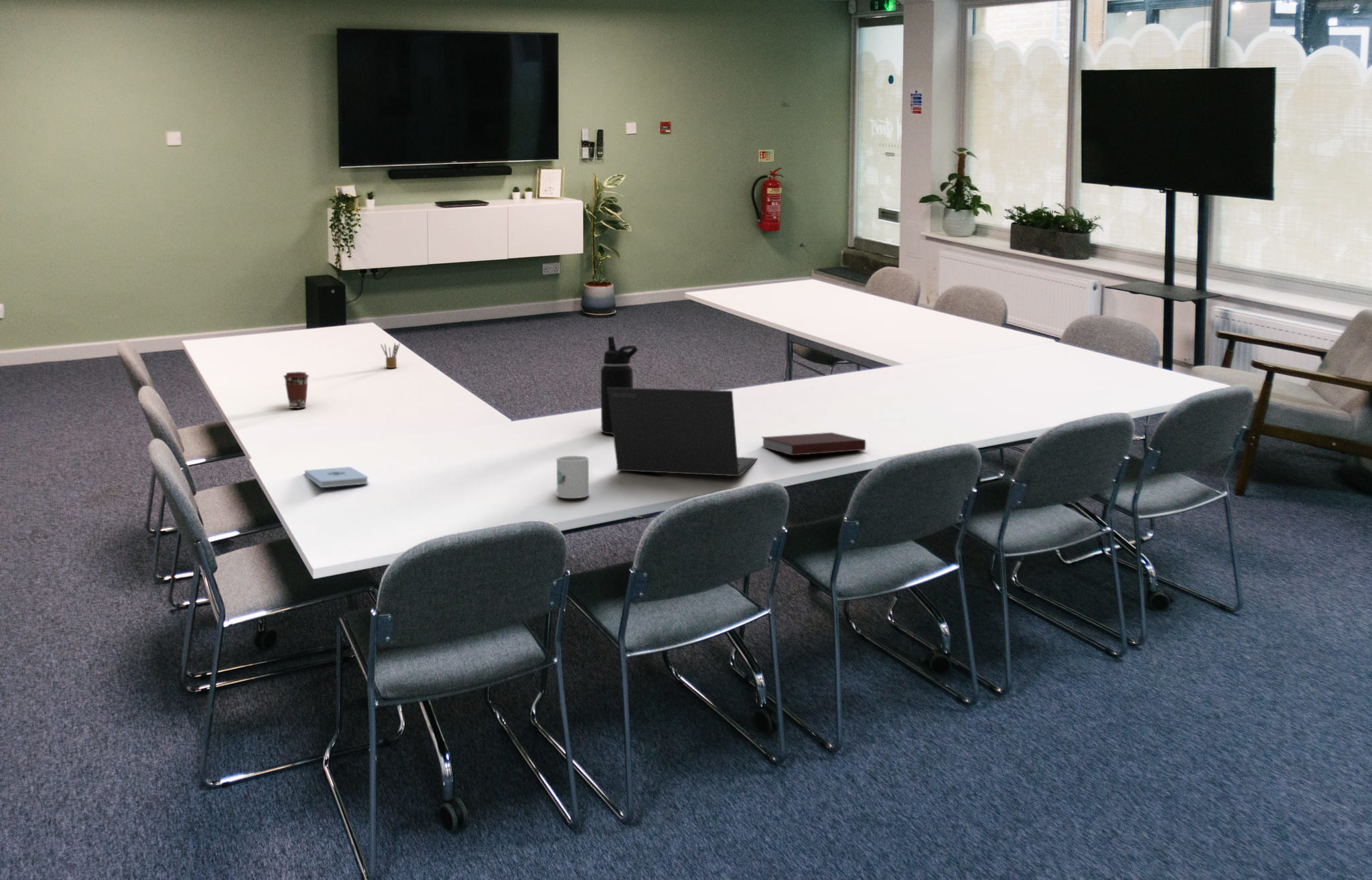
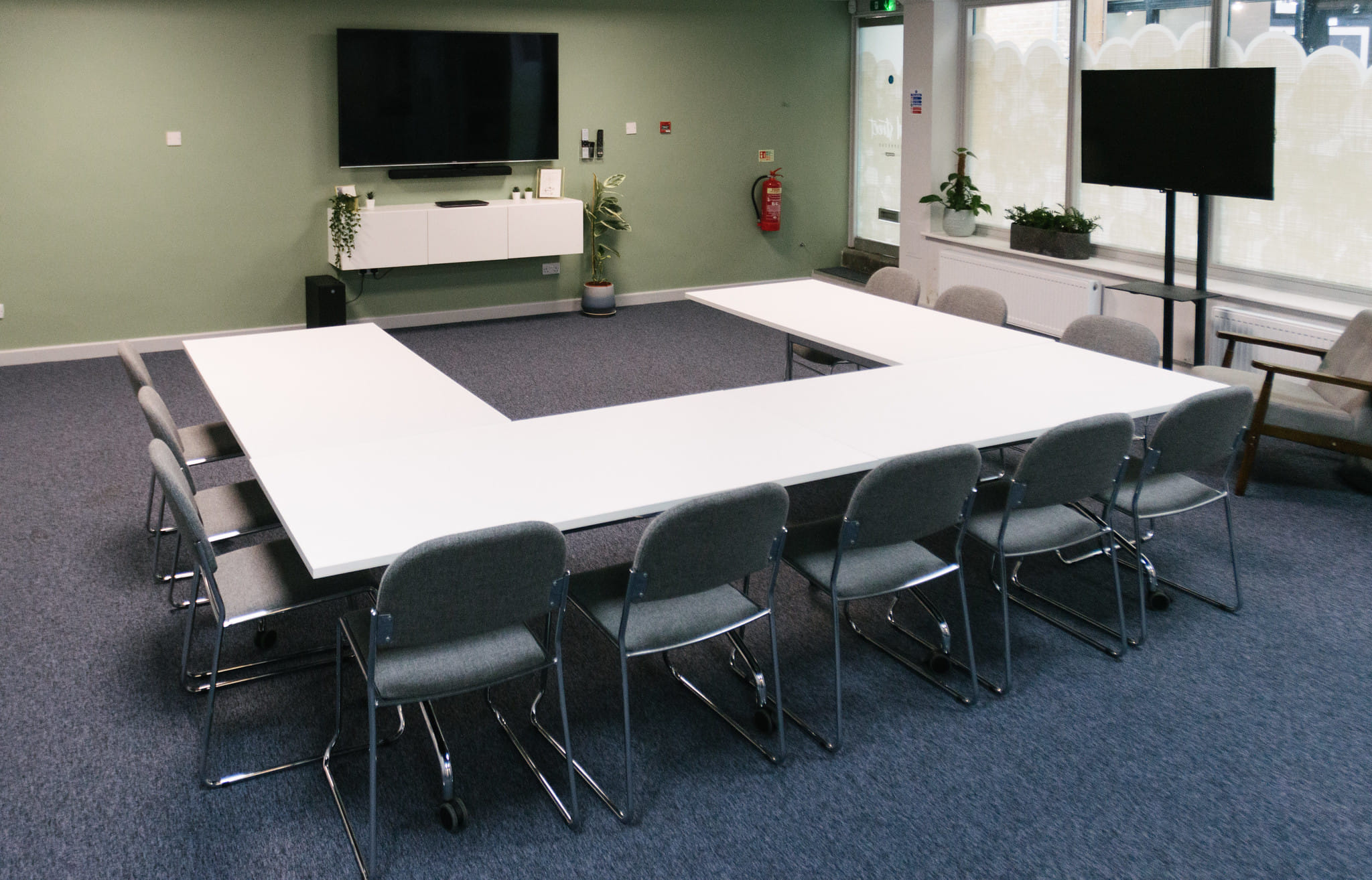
- laptop [607,388,758,477]
- mug [556,455,590,499]
- water bottle [600,336,638,435]
- notebook [760,432,866,456]
- pencil box [380,342,401,368]
- coffee cup [283,371,310,409]
- notepad [304,466,369,488]
